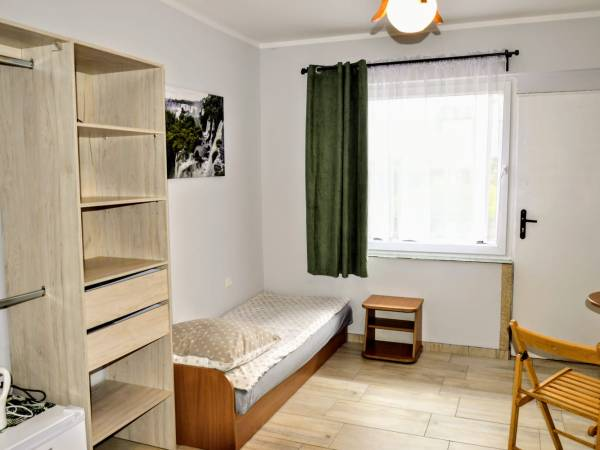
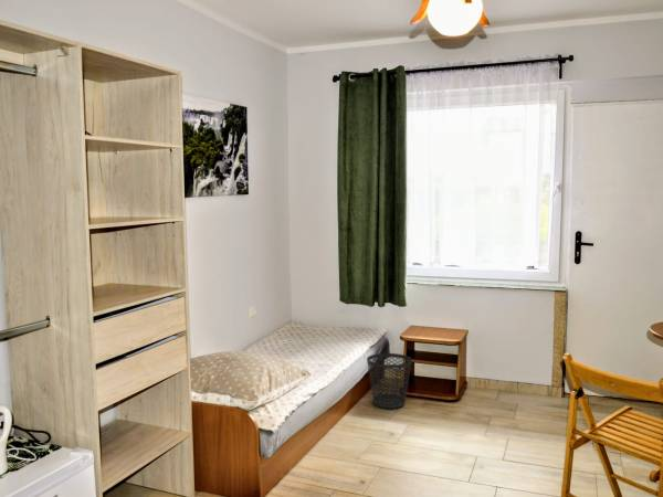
+ wastebasket [366,352,413,410]
